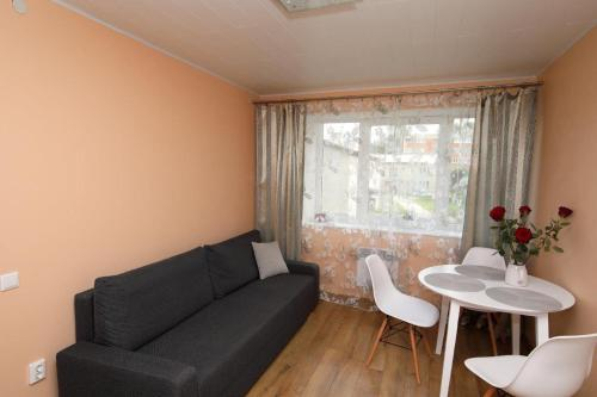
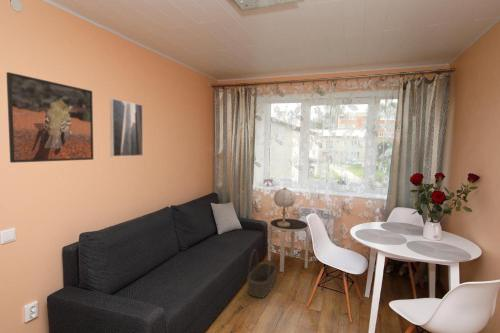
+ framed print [109,98,144,158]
+ table lamp [273,187,296,227]
+ basket [246,248,277,299]
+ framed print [6,71,94,164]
+ side table [267,218,310,273]
